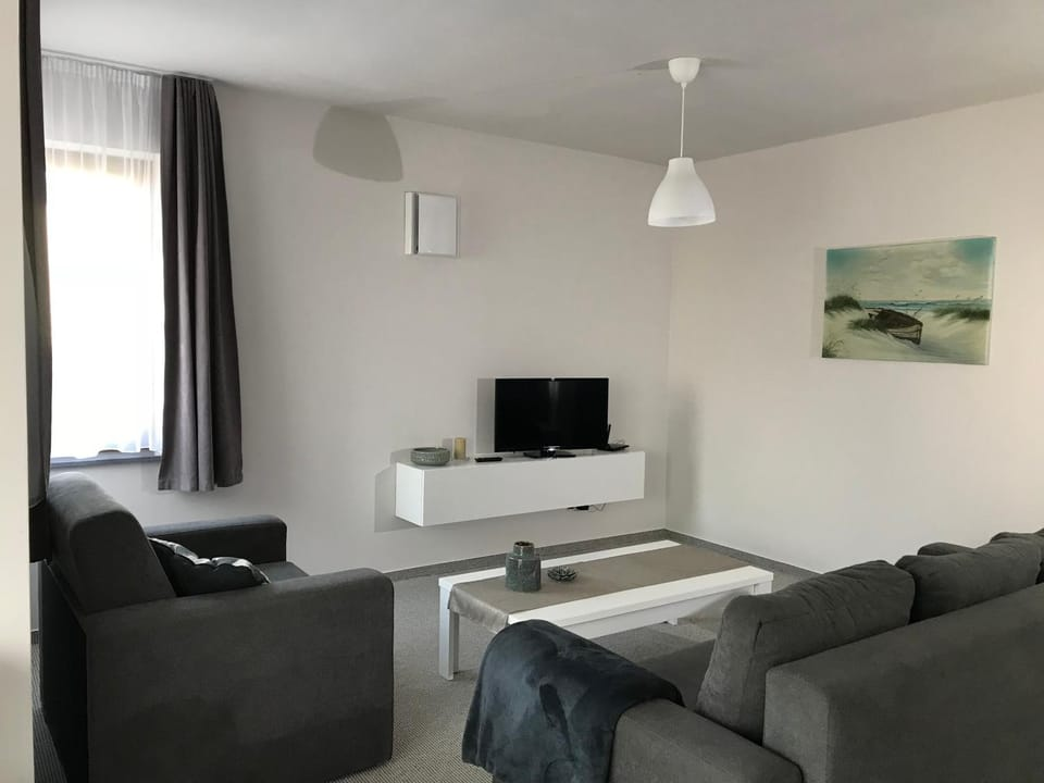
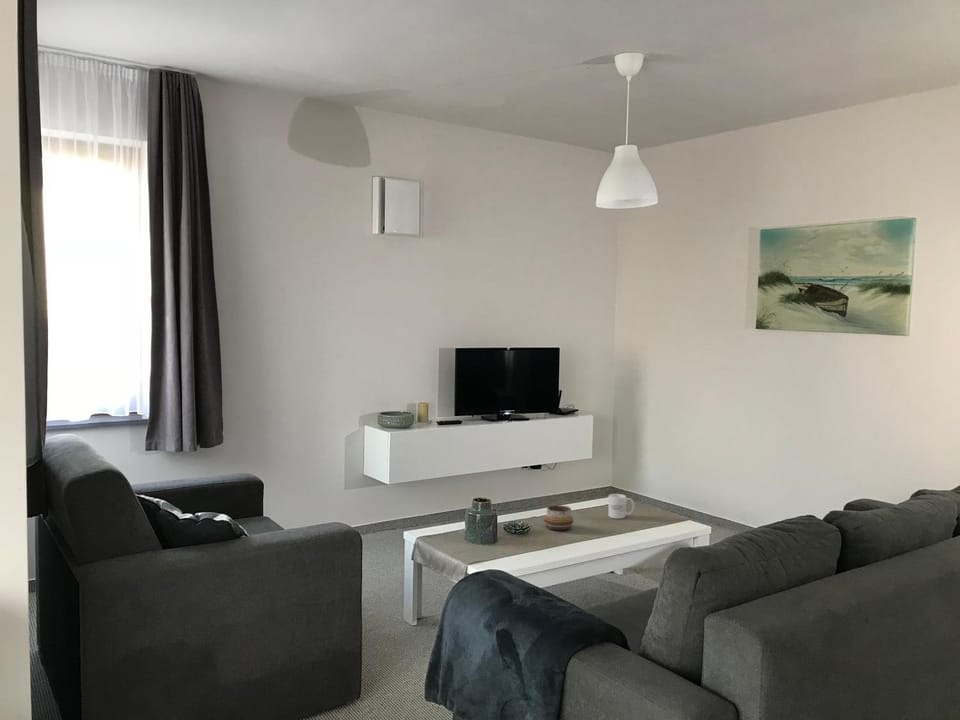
+ decorative bowl [543,504,574,531]
+ mug [607,493,635,520]
